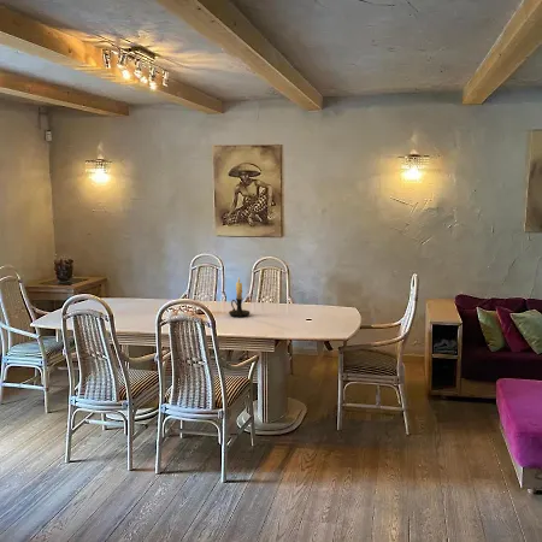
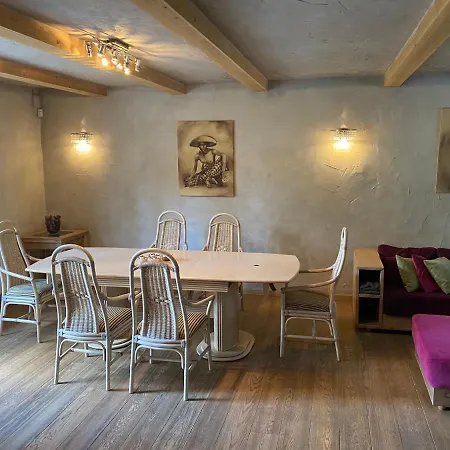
- candle holder [228,276,251,318]
